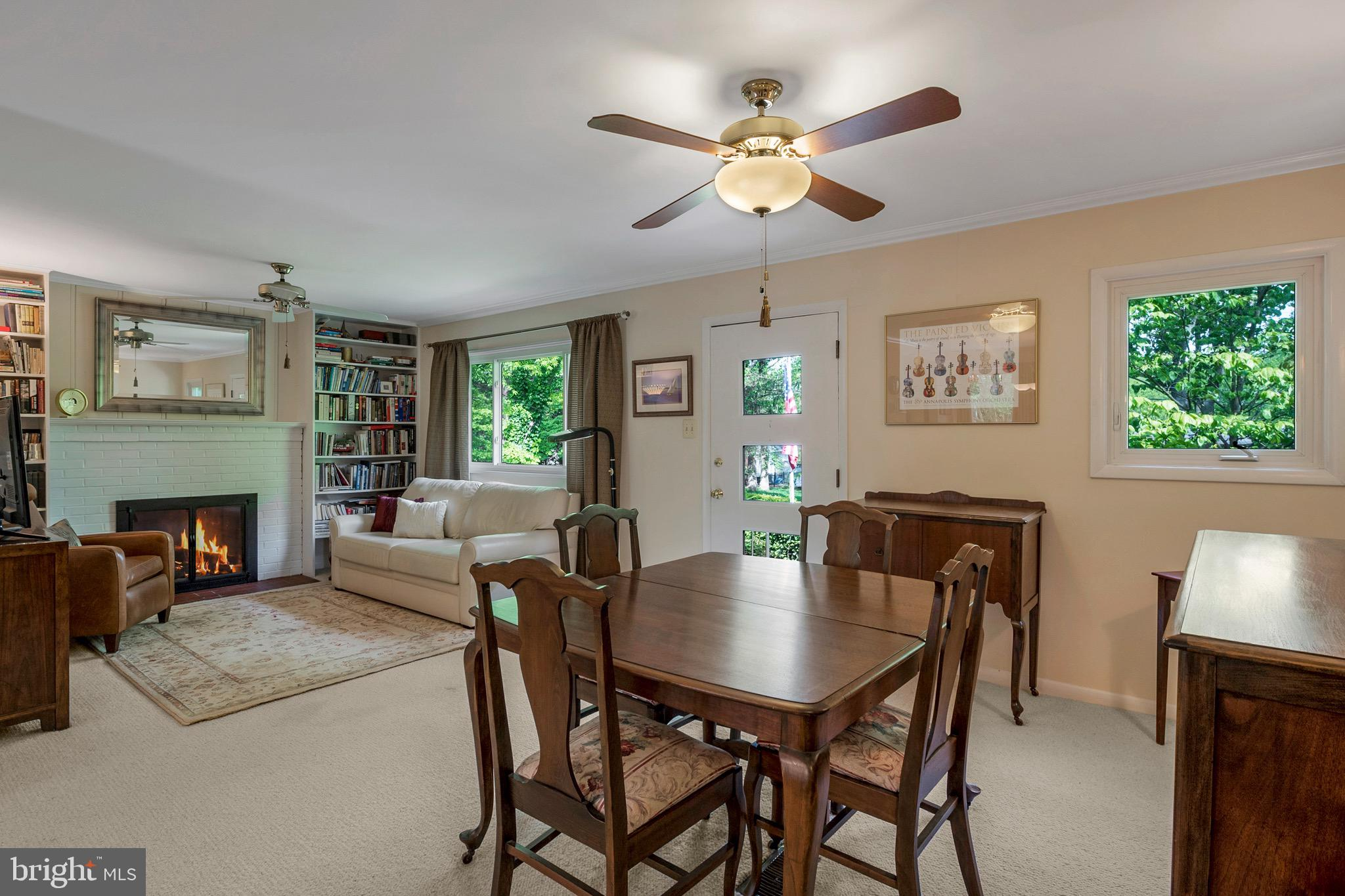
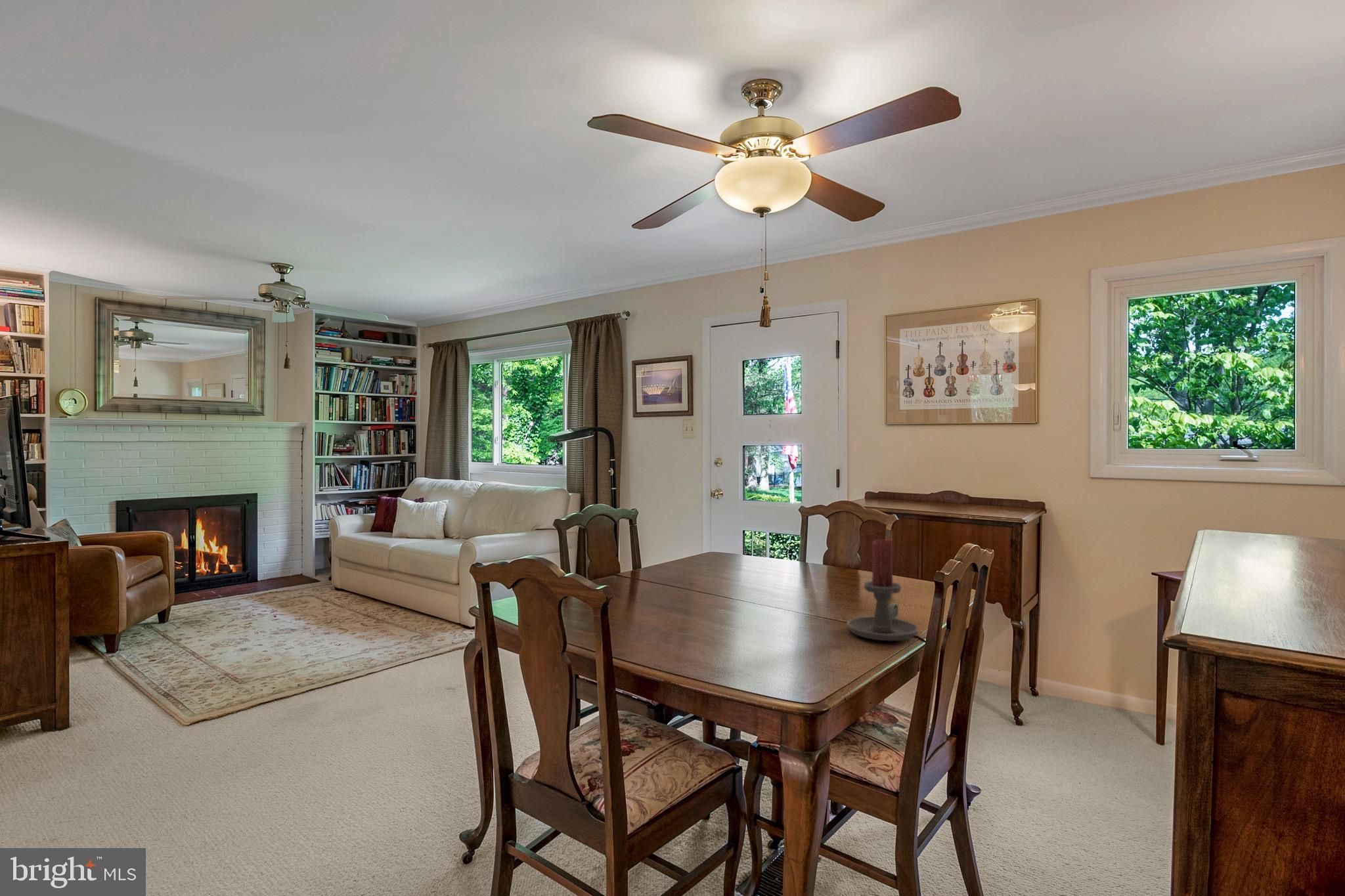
+ candle holder [847,538,919,641]
